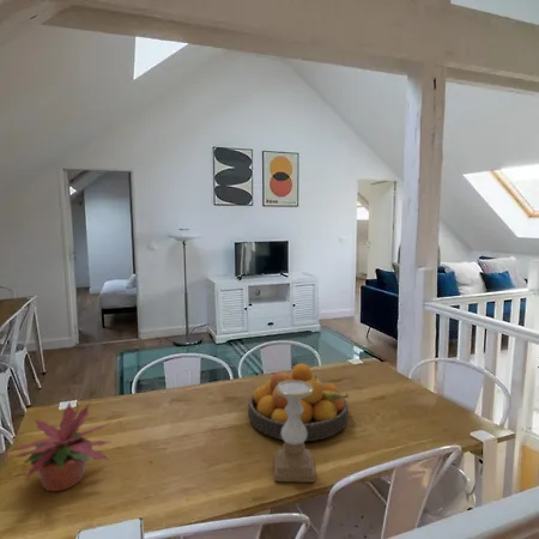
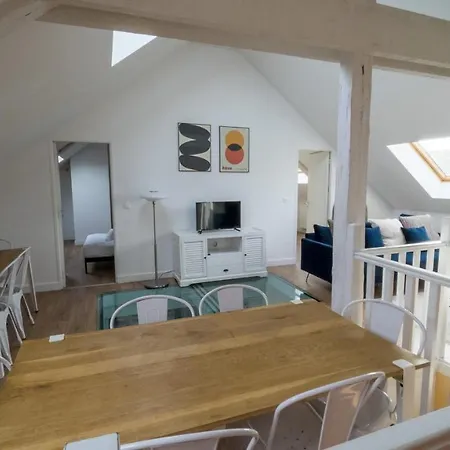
- potted plant [7,401,111,492]
- candle holder [273,380,316,484]
- fruit bowl [247,363,350,442]
